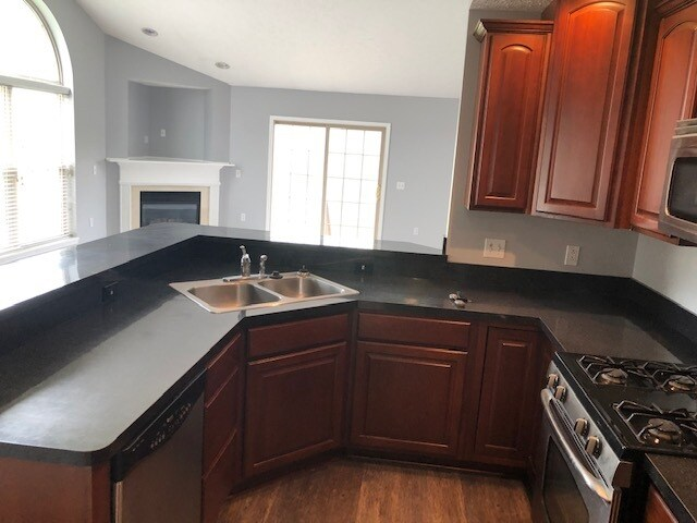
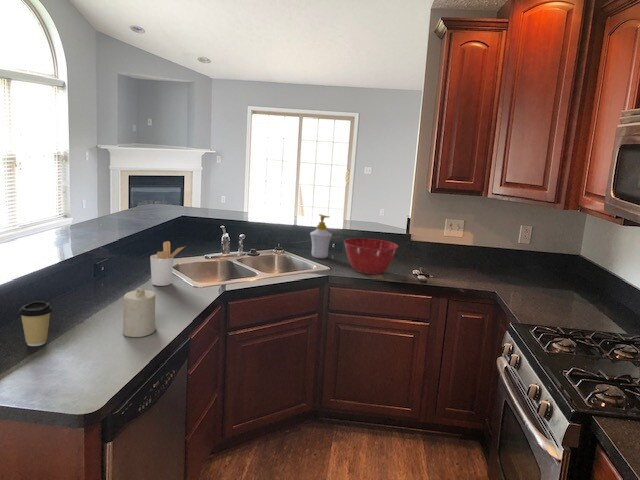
+ mixing bowl [343,237,399,275]
+ coffee cup [17,300,54,347]
+ utensil holder [149,240,187,287]
+ soap bottle [309,213,333,259]
+ candle [122,287,157,338]
